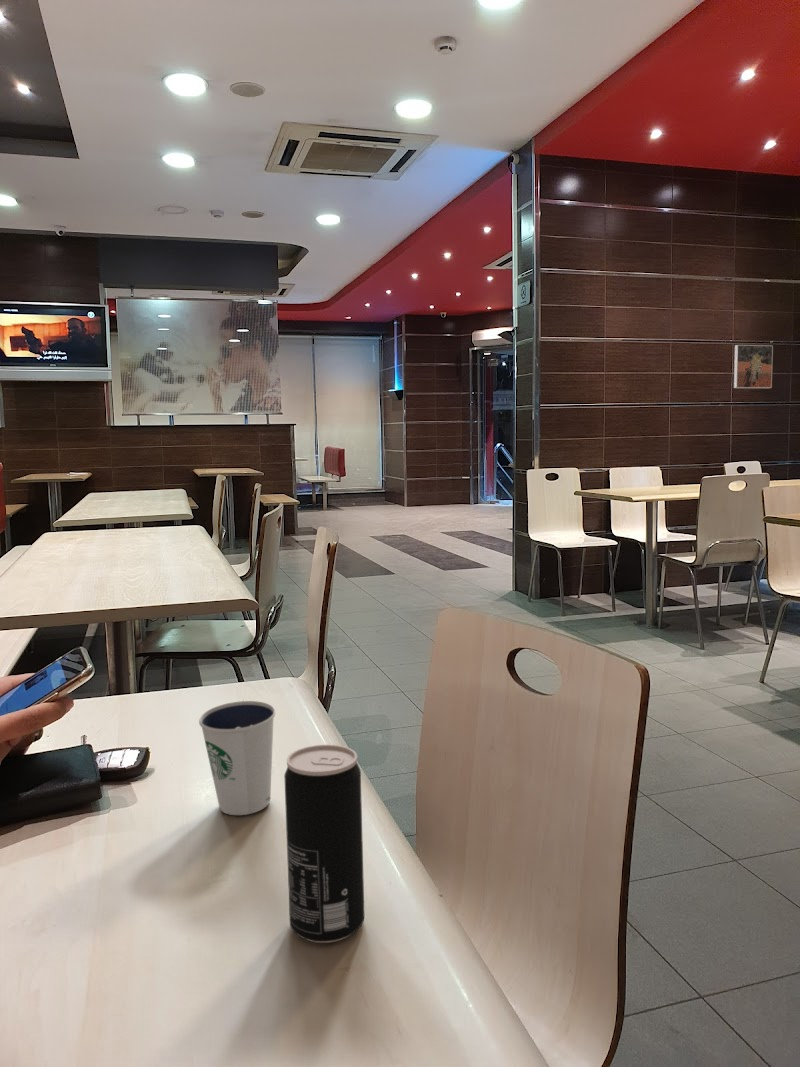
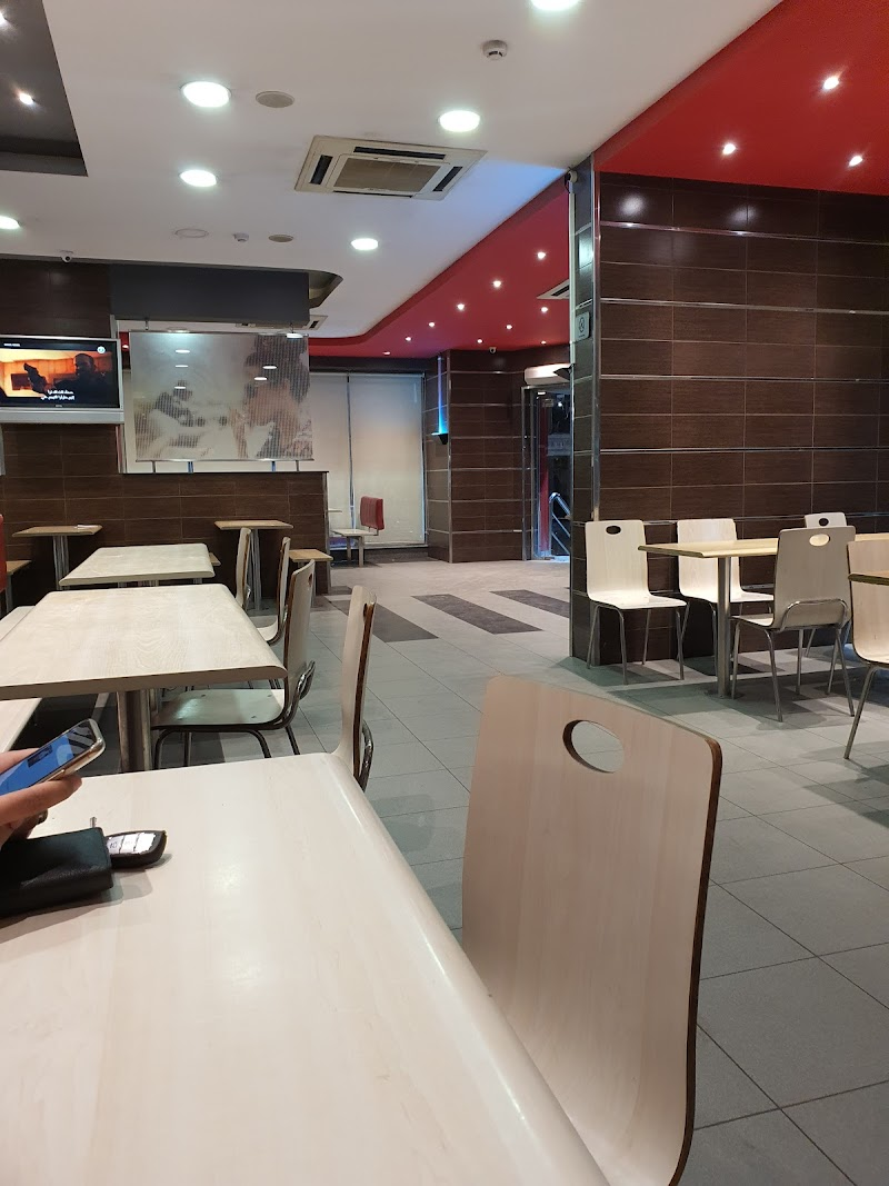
- beverage can [283,744,365,944]
- dixie cup [198,700,276,816]
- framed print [733,344,774,389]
